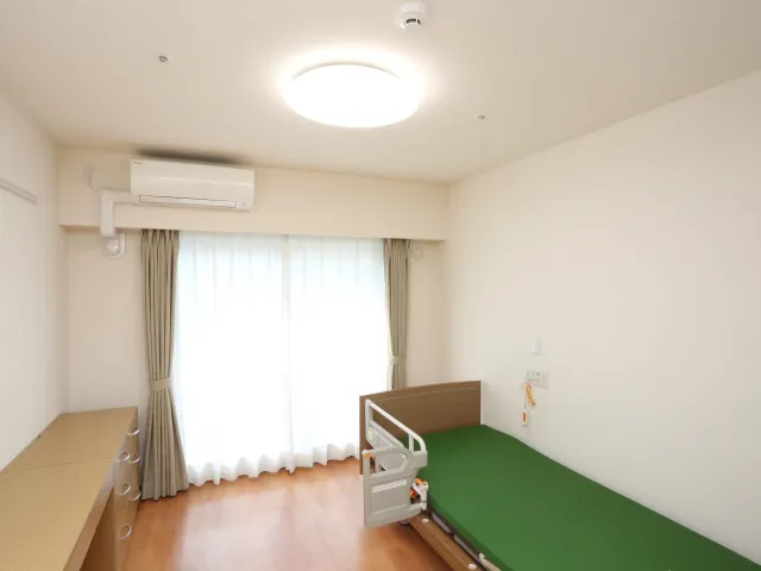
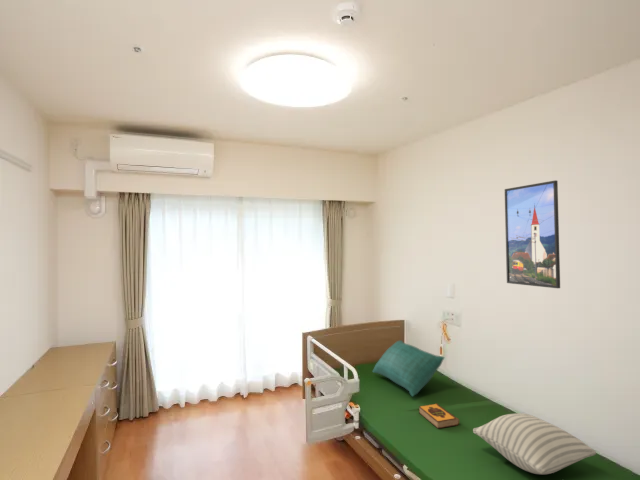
+ hardback book [418,403,460,430]
+ cushion [371,339,446,397]
+ pillow [472,412,597,475]
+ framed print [504,179,561,289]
